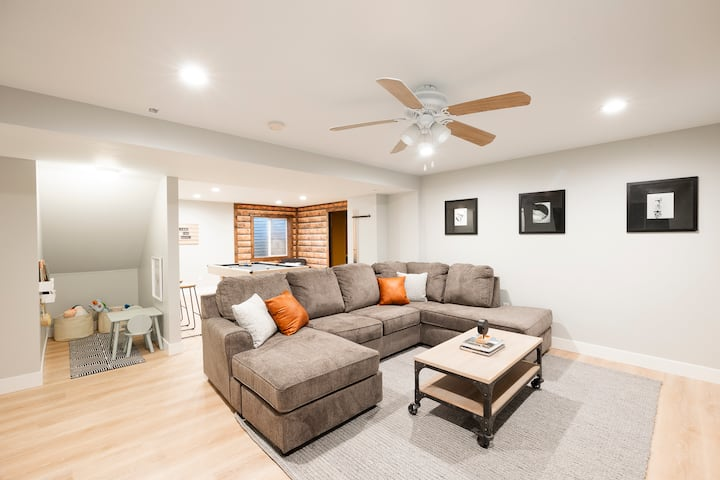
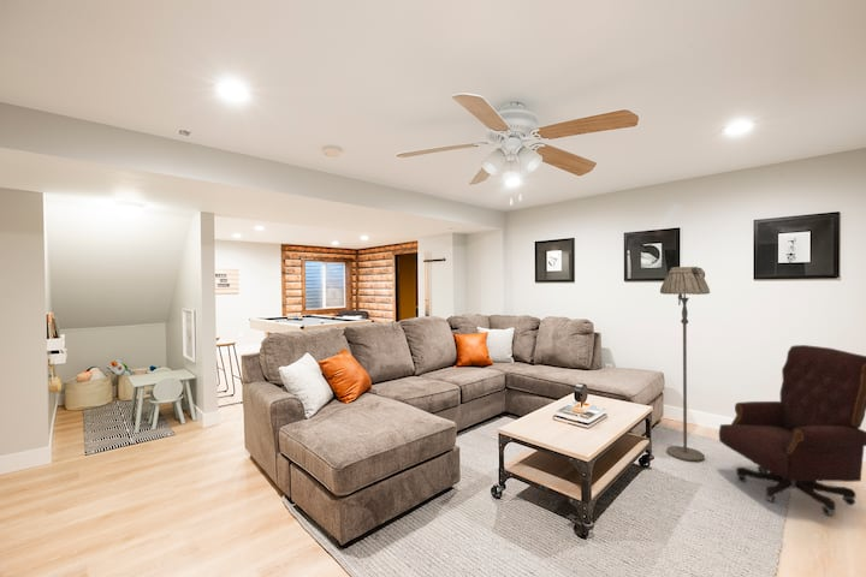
+ floor lamp [659,266,711,463]
+ office chair [718,344,866,517]
